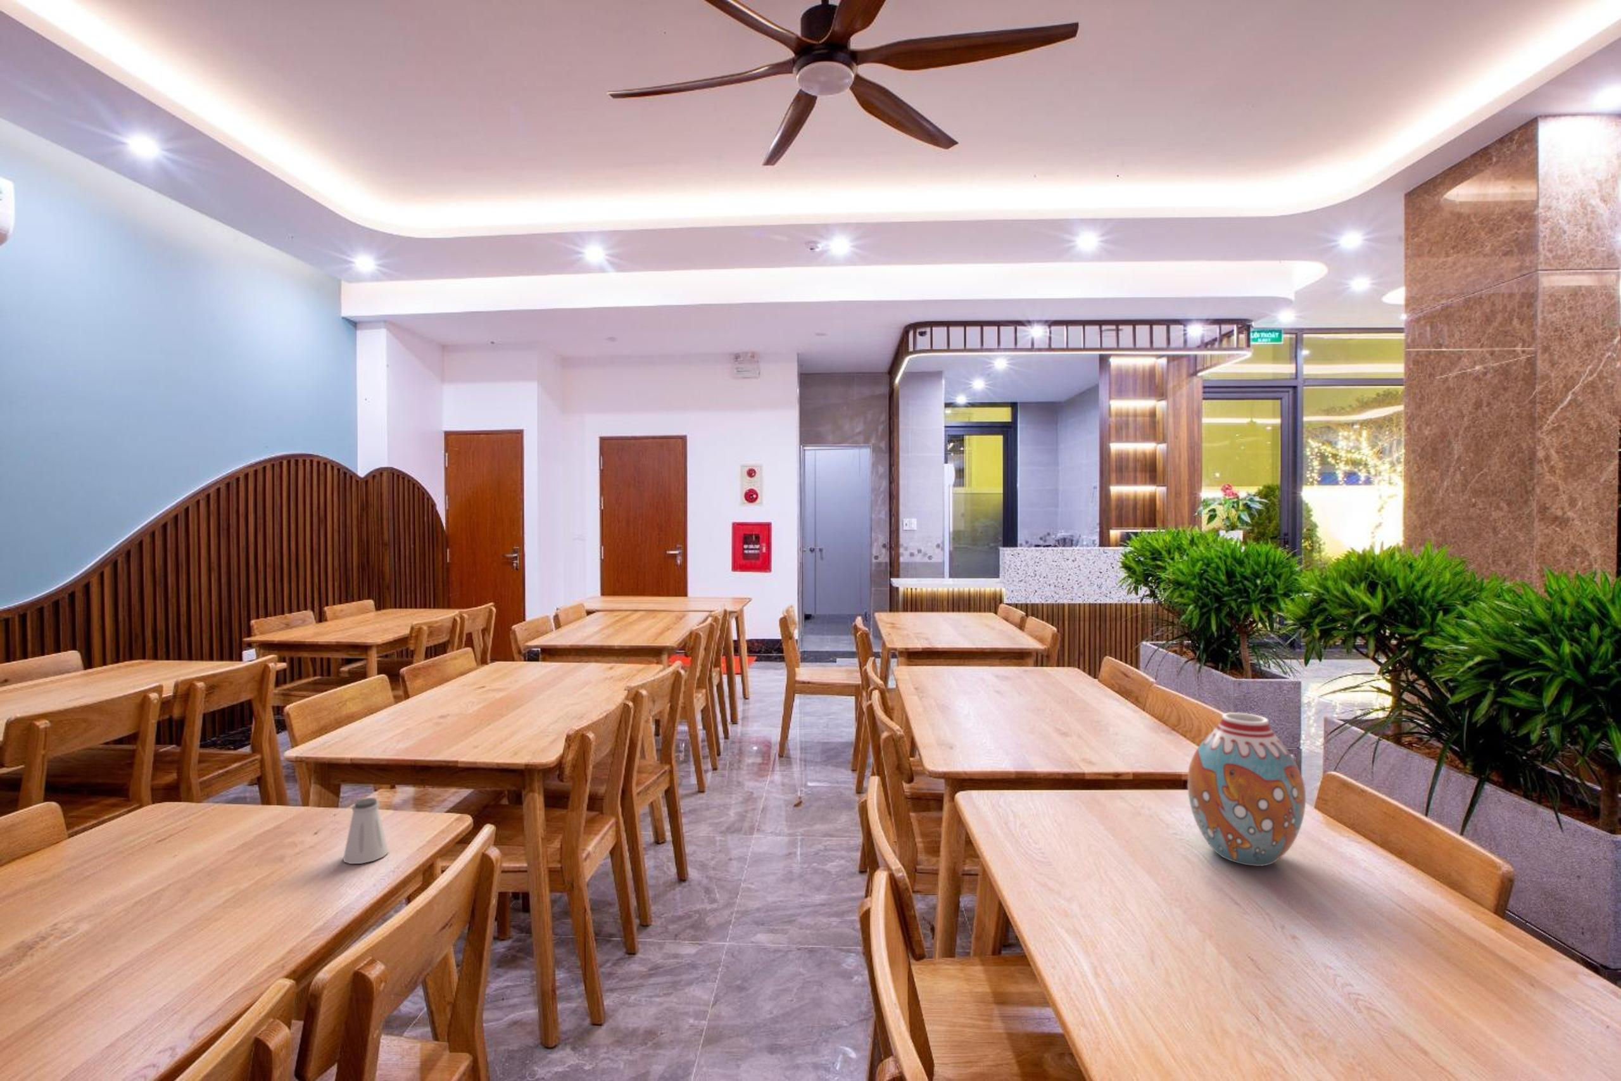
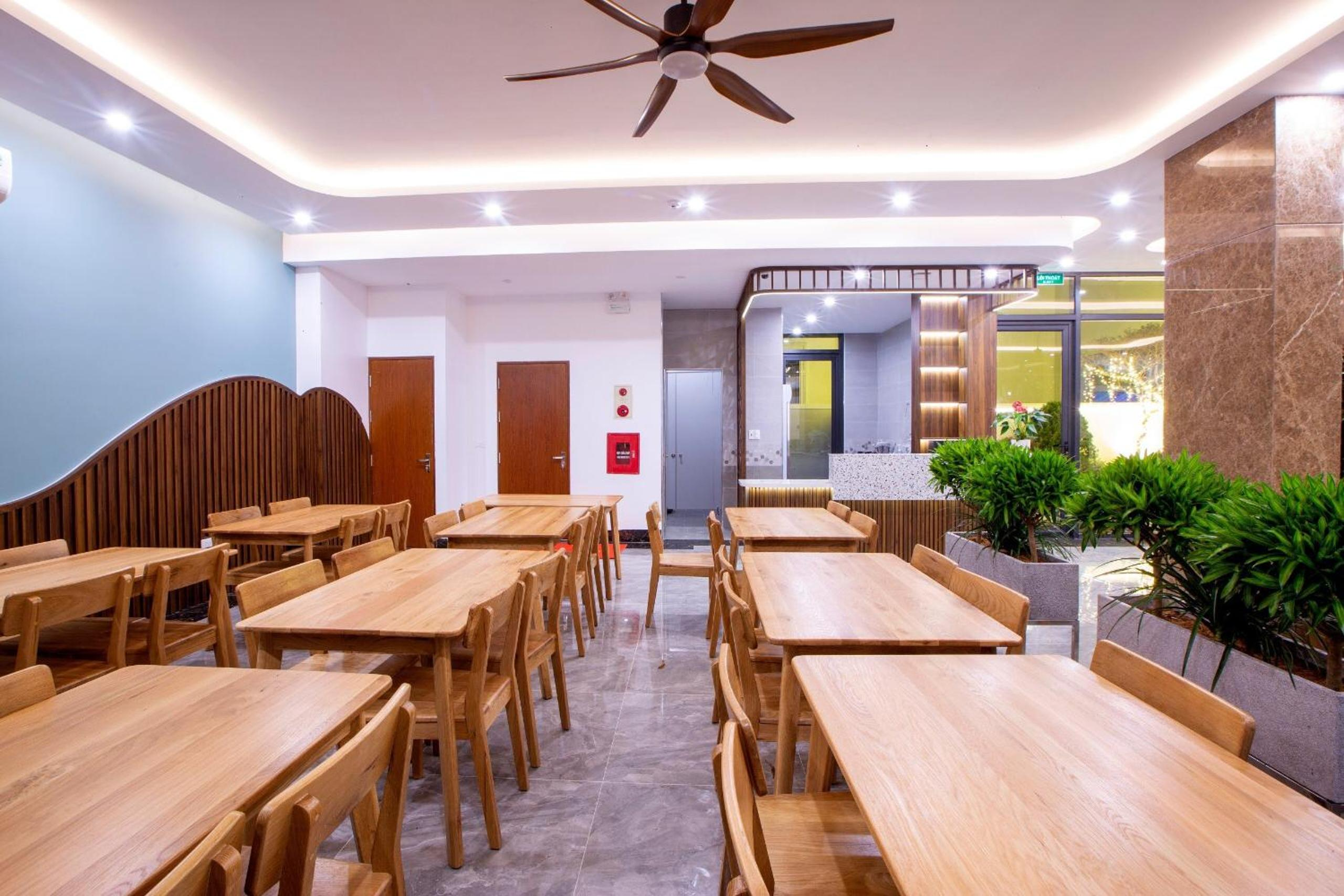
- saltshaker [343,797,390,864]
- vase [1187,712,1306,867]
